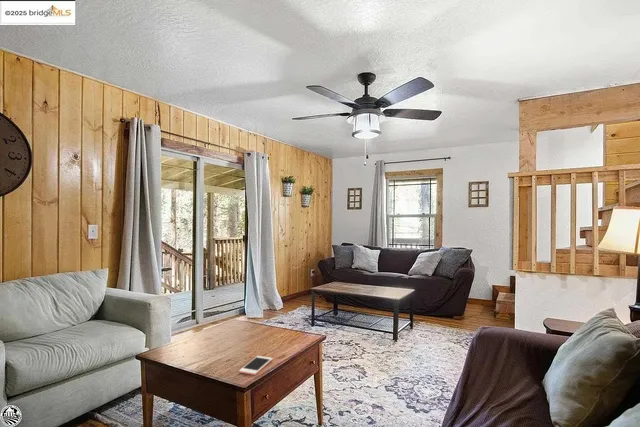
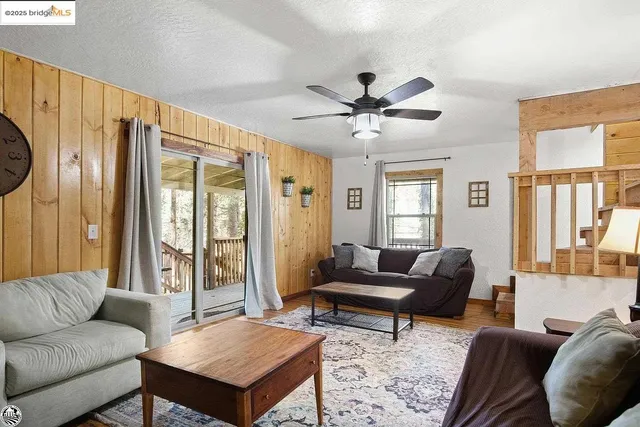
- cell phone [238,355,273,376]
